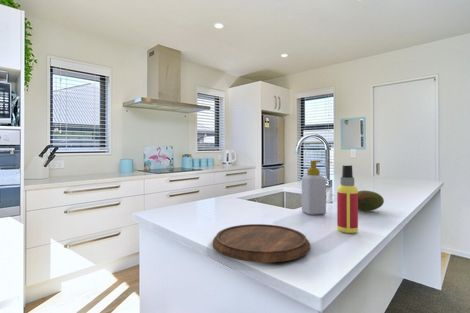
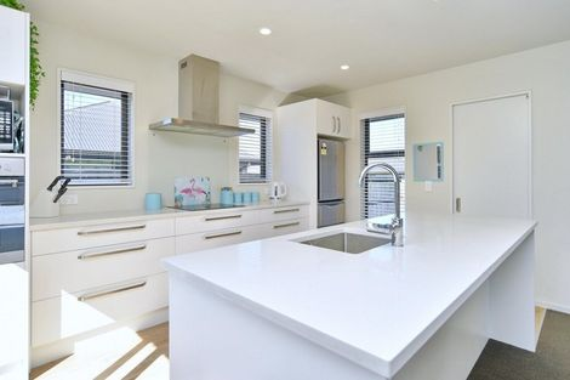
- soap bottle [301,160,327,216]
- fruit [358,190,385,212]
- spray bottle [336,164,359,234]
- cutting board [212,223,311,263]
